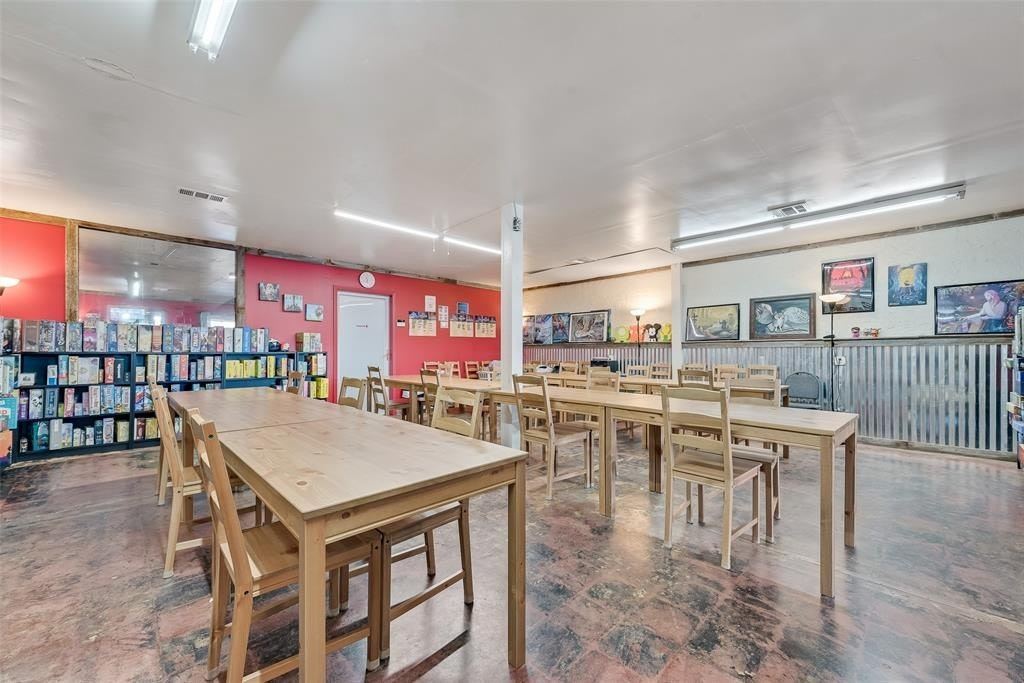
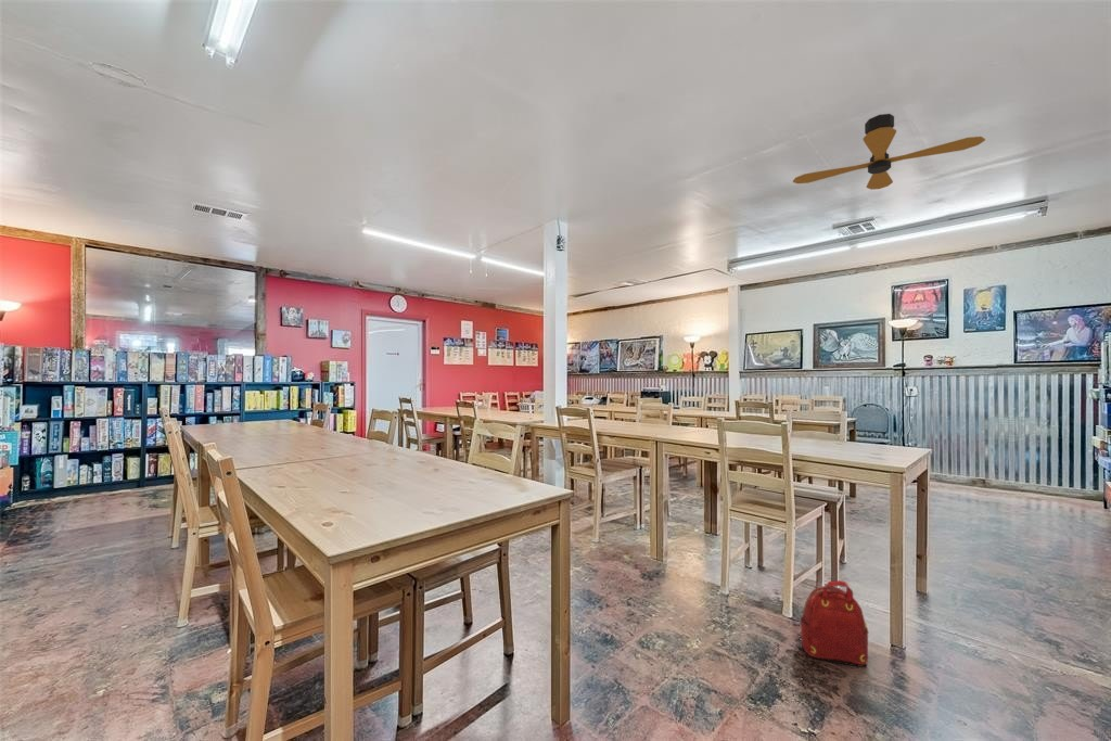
+ backpack [800,579,870,668]
+ ceiling fan [792,113,986,191]
